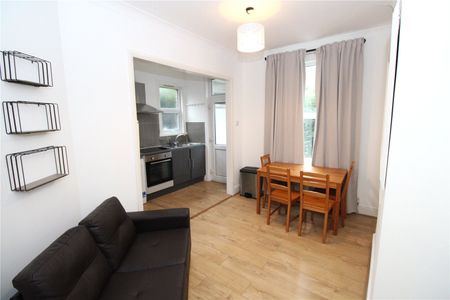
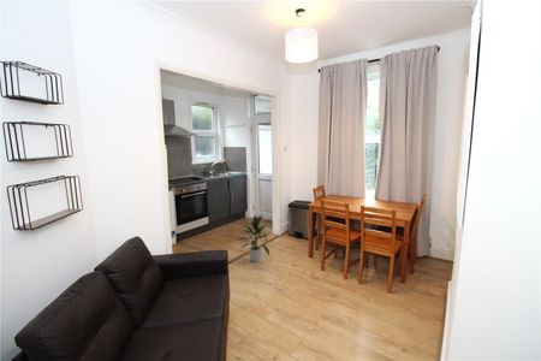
+ indoor plant [237,214,270,264]
